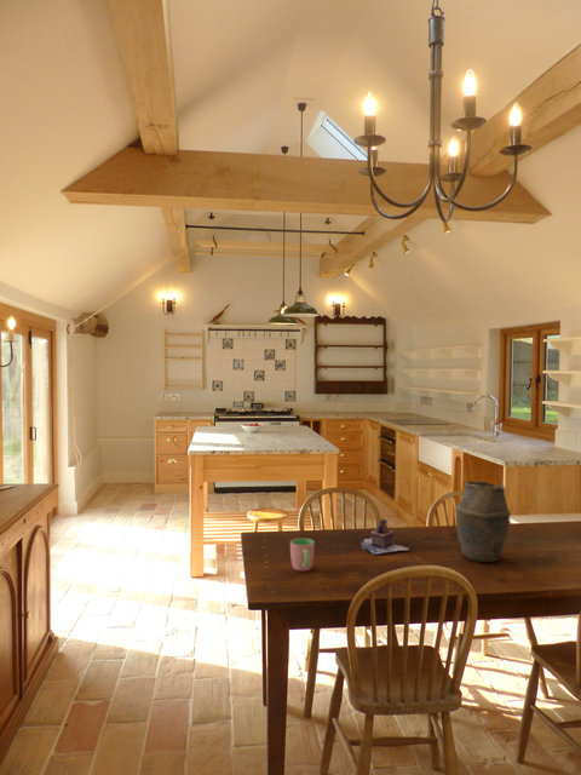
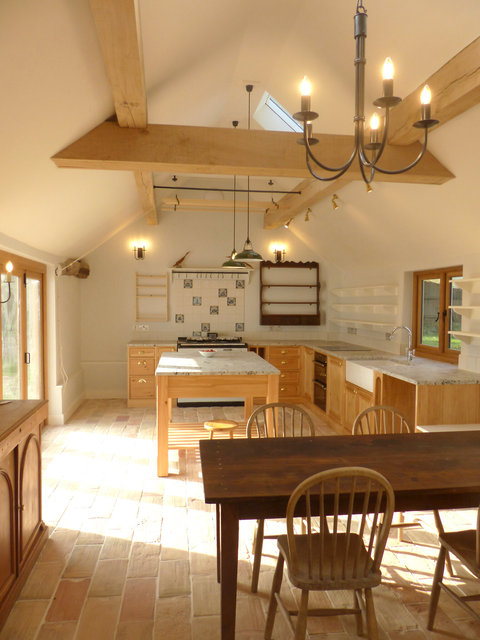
- cup [289,536,316,572]
- teapot [359,518,410,556]
- vase [455,480,512,563]
